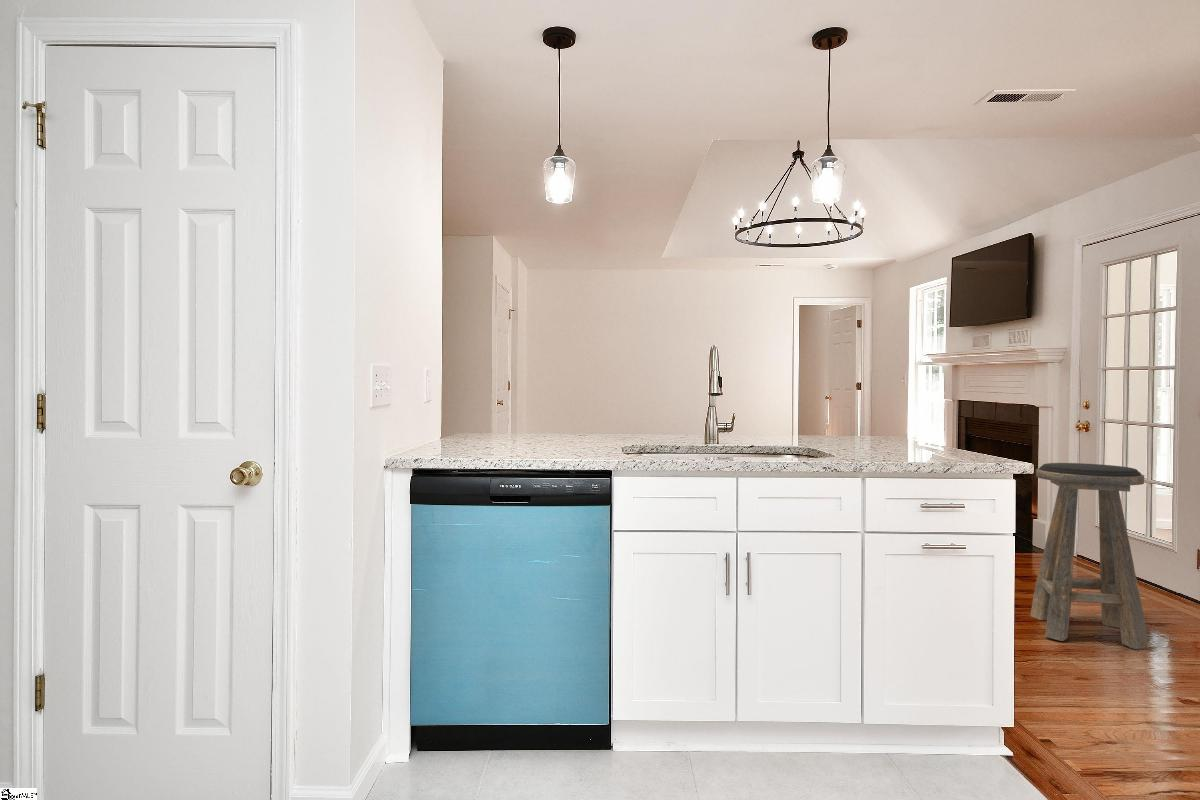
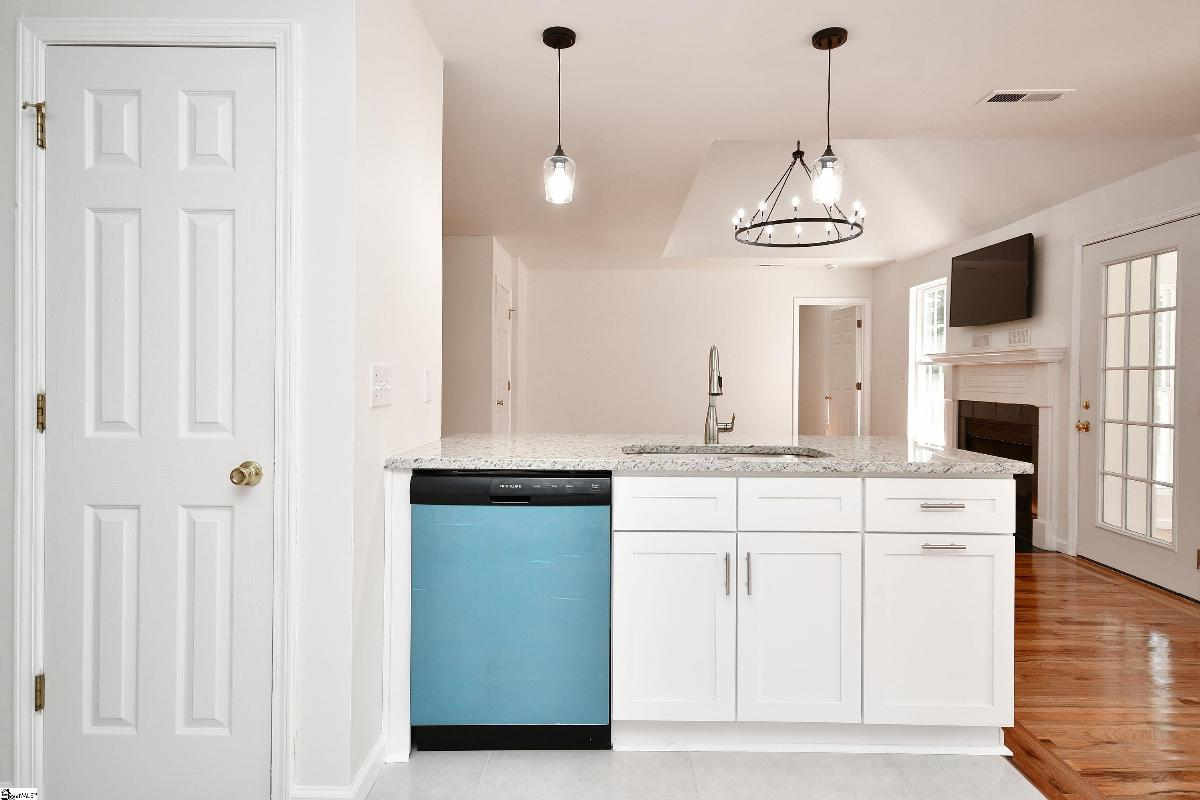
- stool [1029,462,1149,650]
